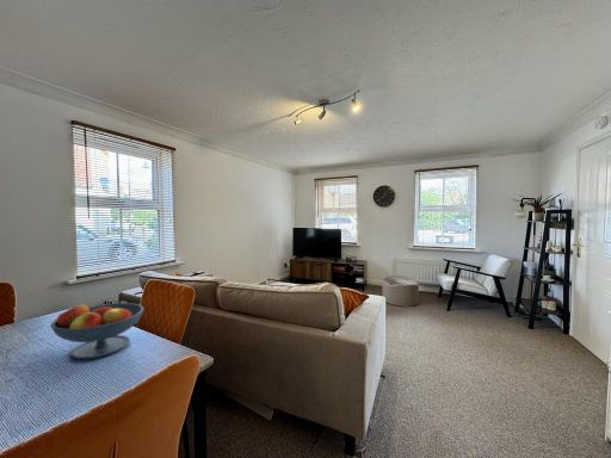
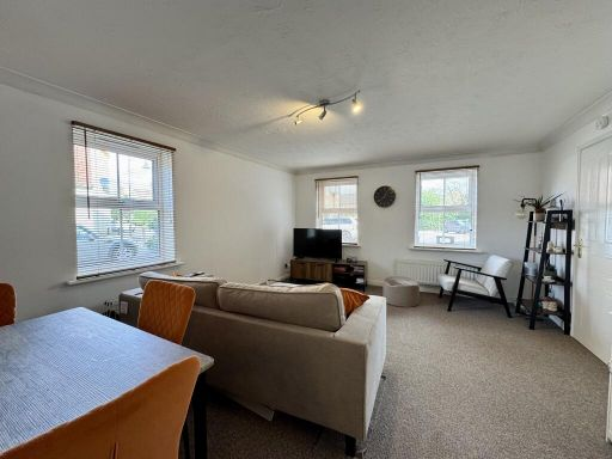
- fruit bowl [49,302,146,360]
